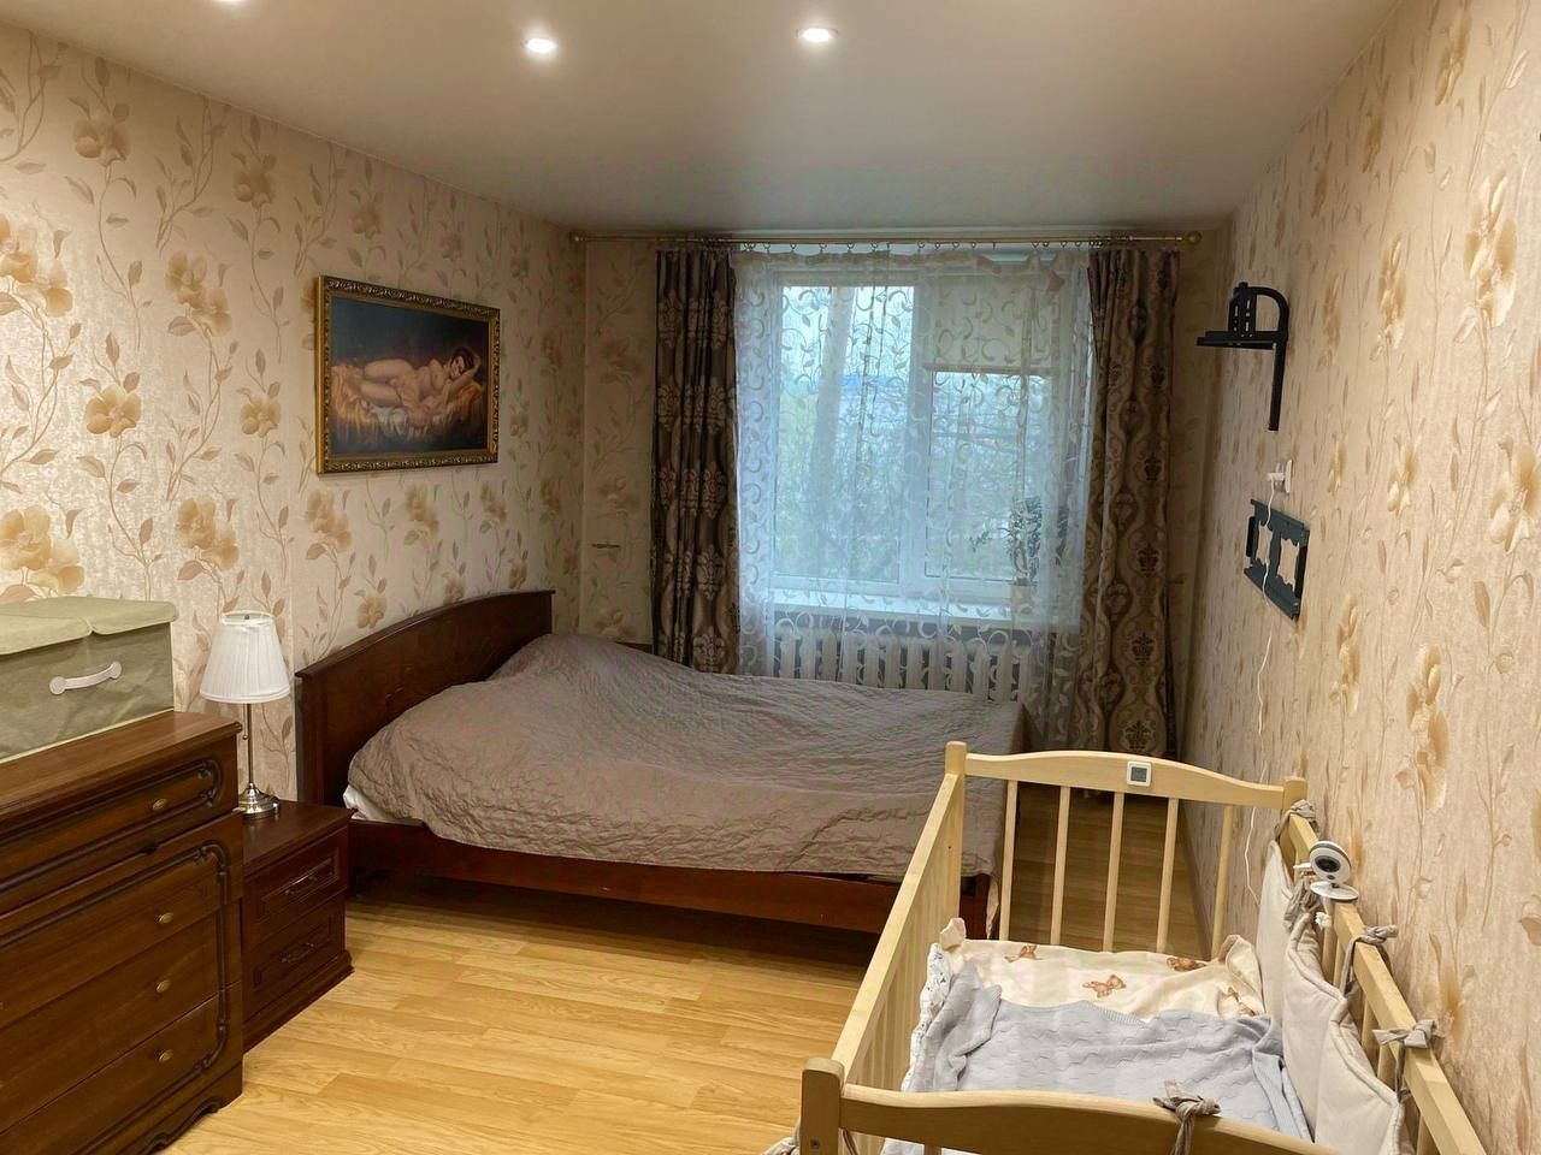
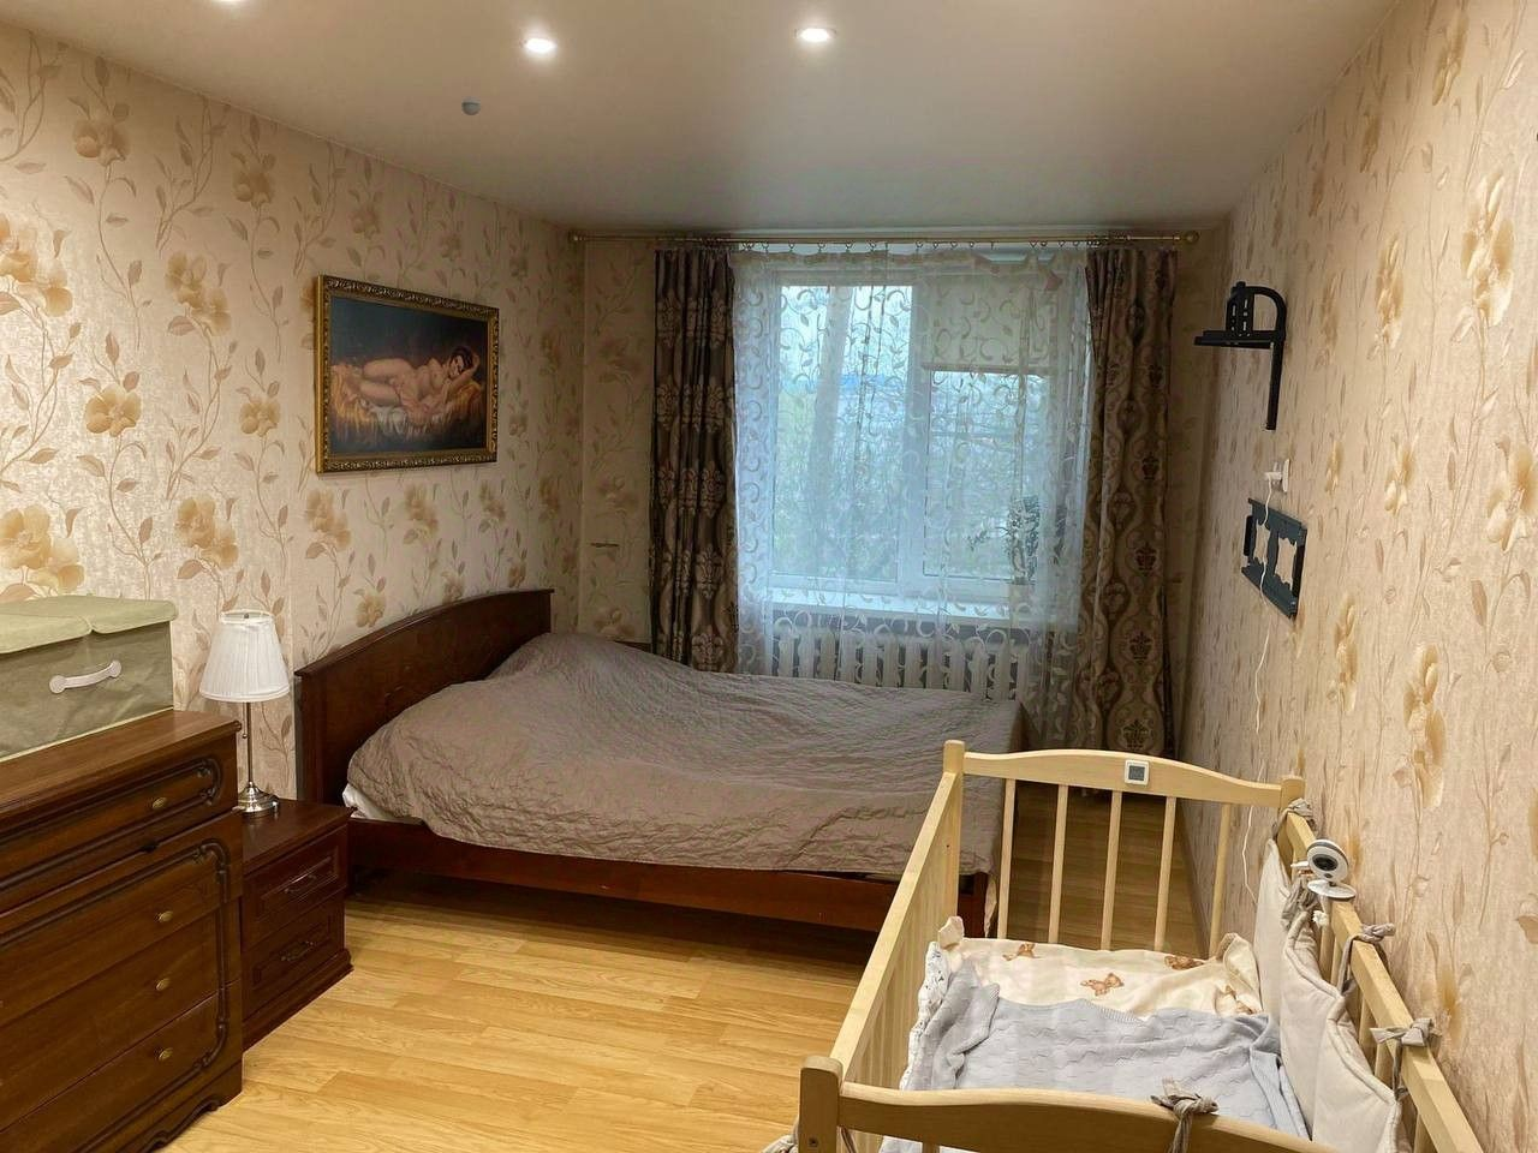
+ smoke detector [460,94,482,116]
